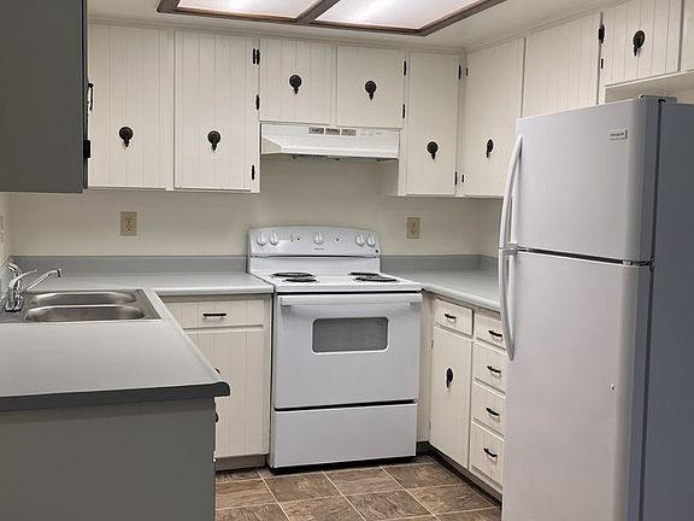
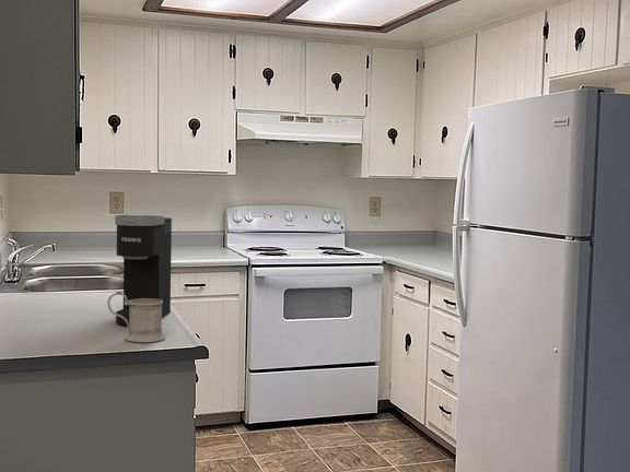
+ mug [107,290,166,343]
+ coffee maker [114,214,173,327]
